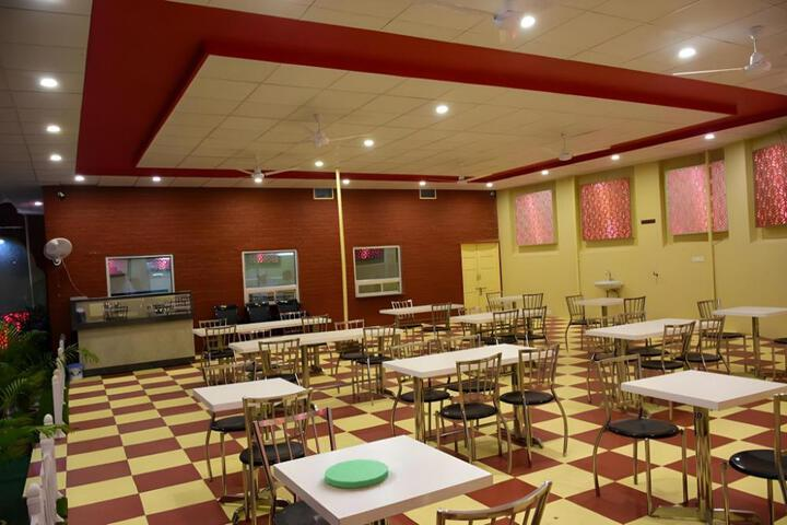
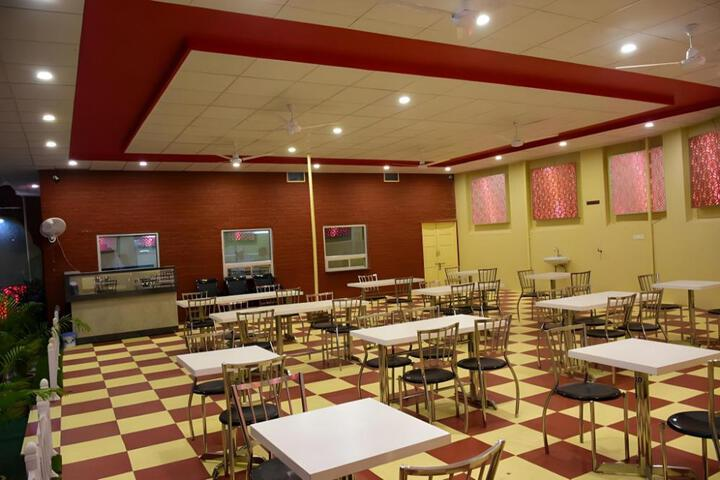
- plate [324,458,389,489]
